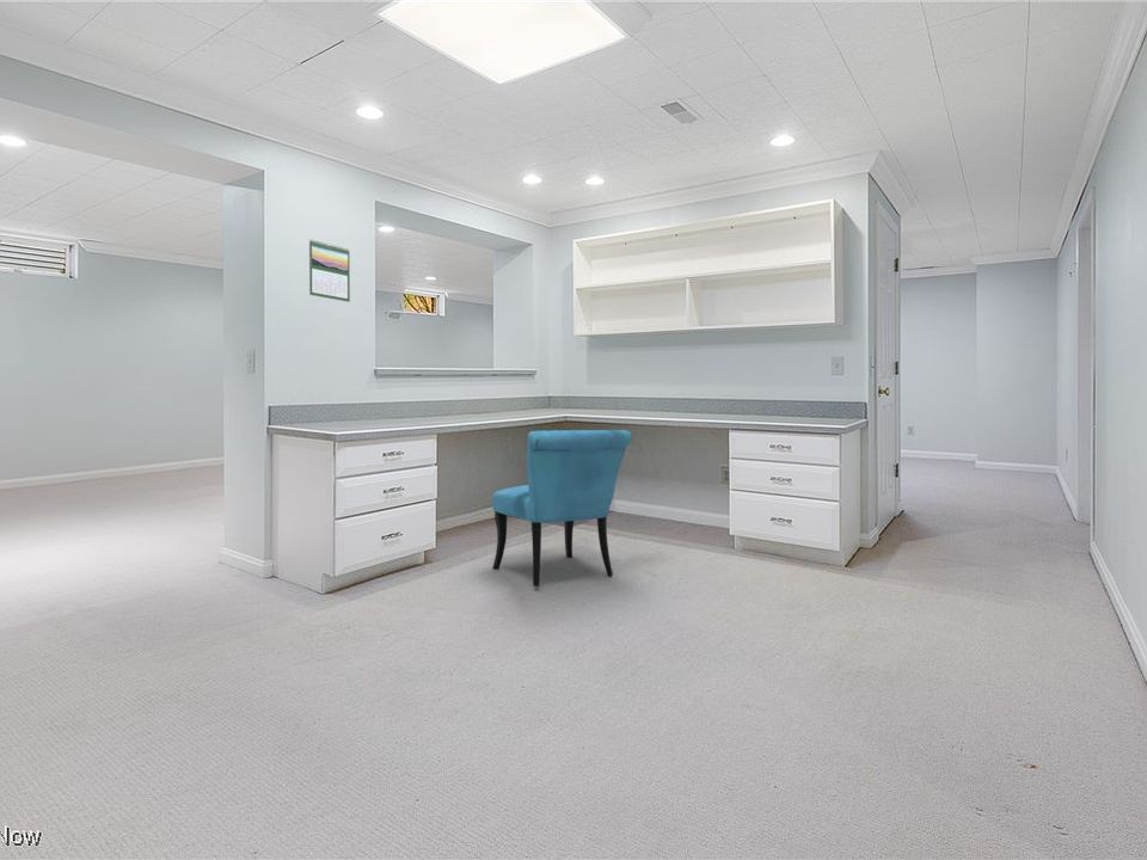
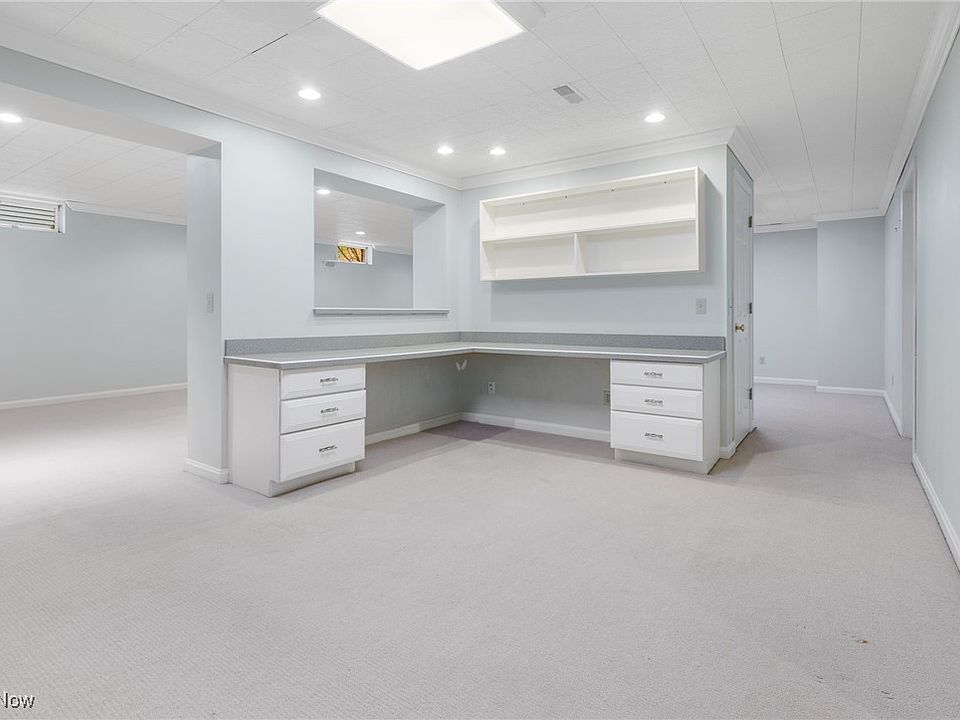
- chair [491,429,633,588]
- calendar [308,239,351,303]
